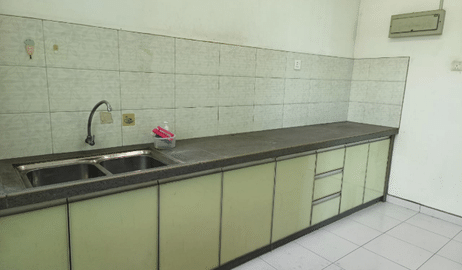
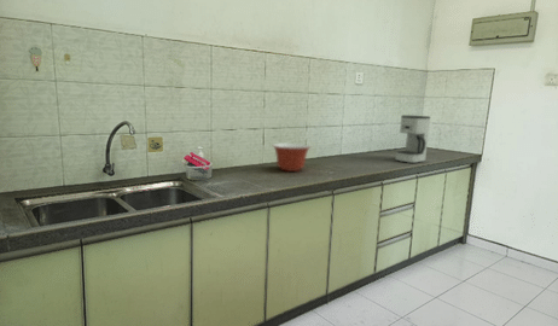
+ mixing bowl [272,142,312,173]
+ coffee maker [394,115,431,164]
